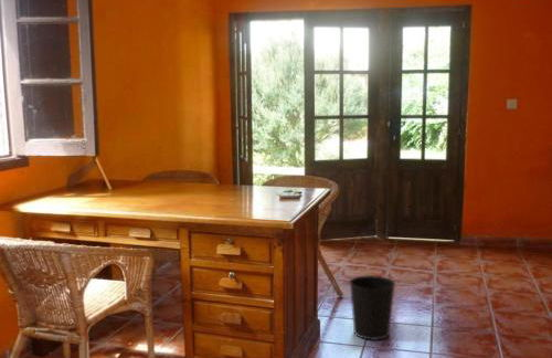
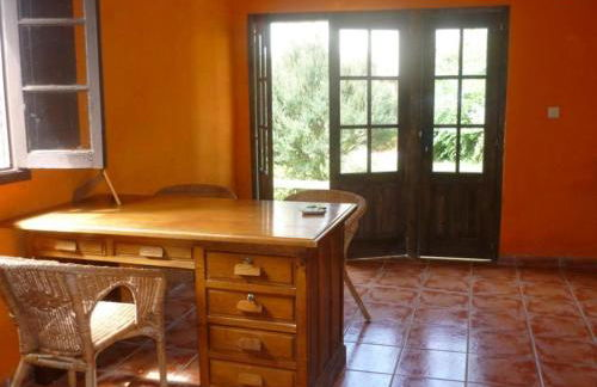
- wastebasket [348,274,396,341]
